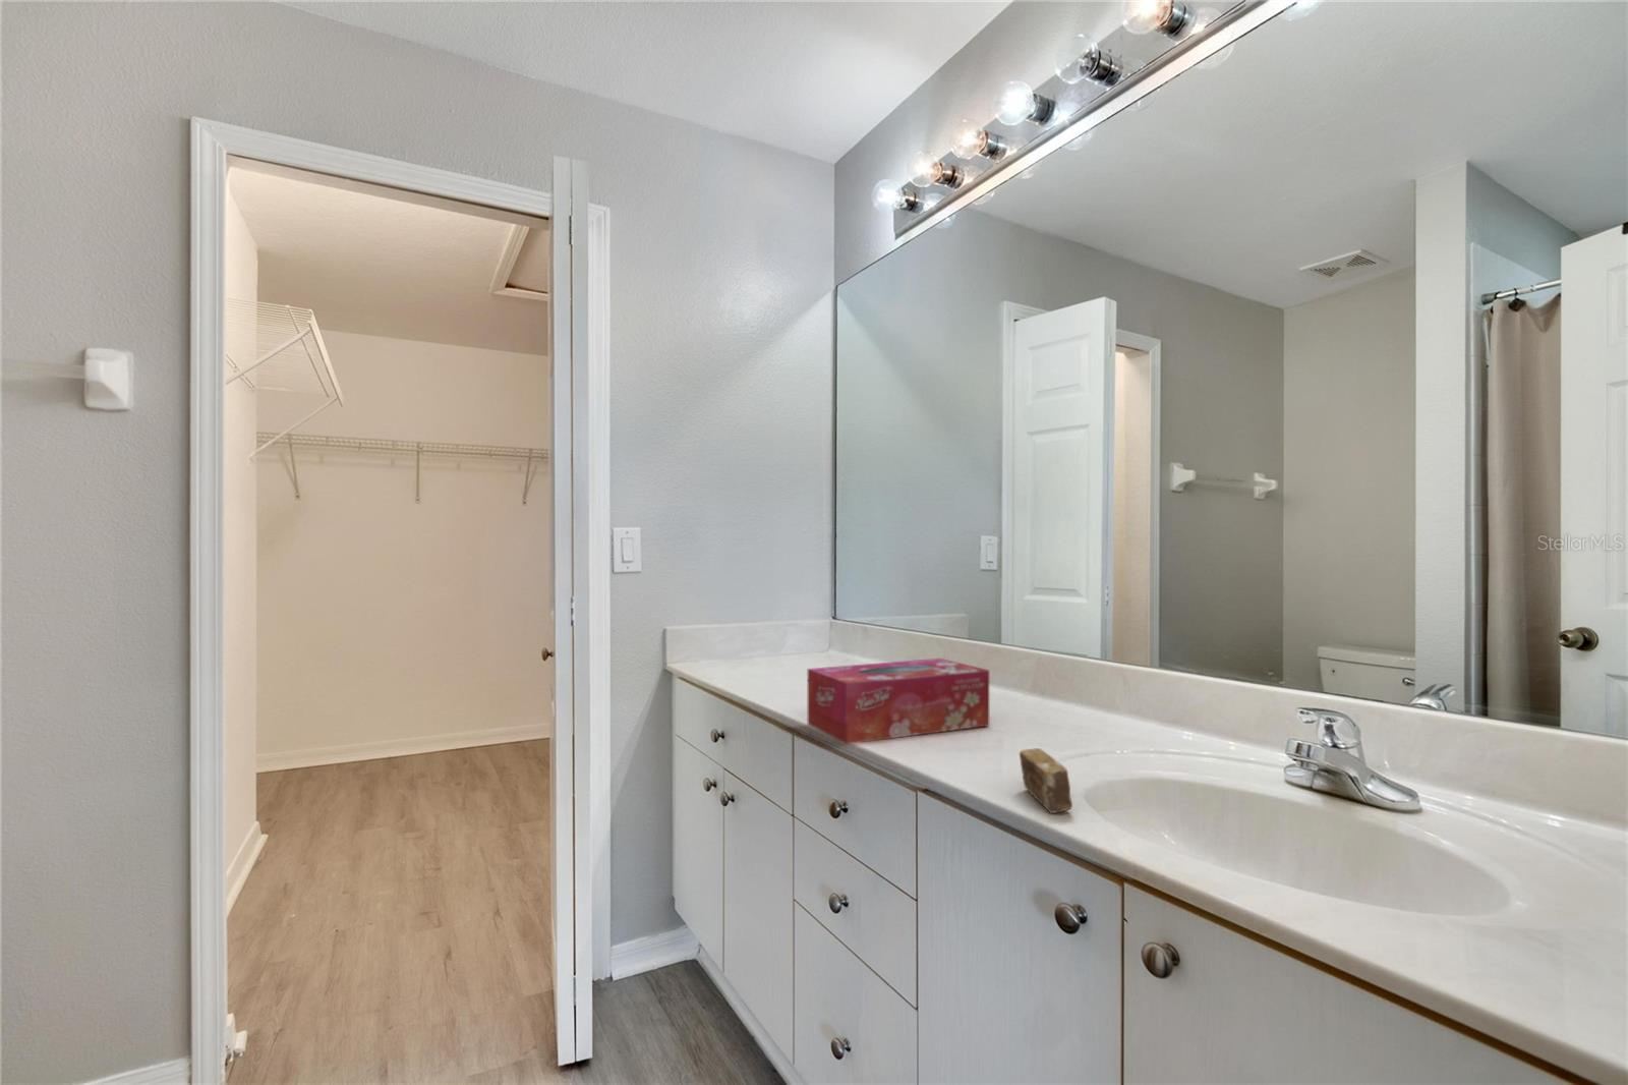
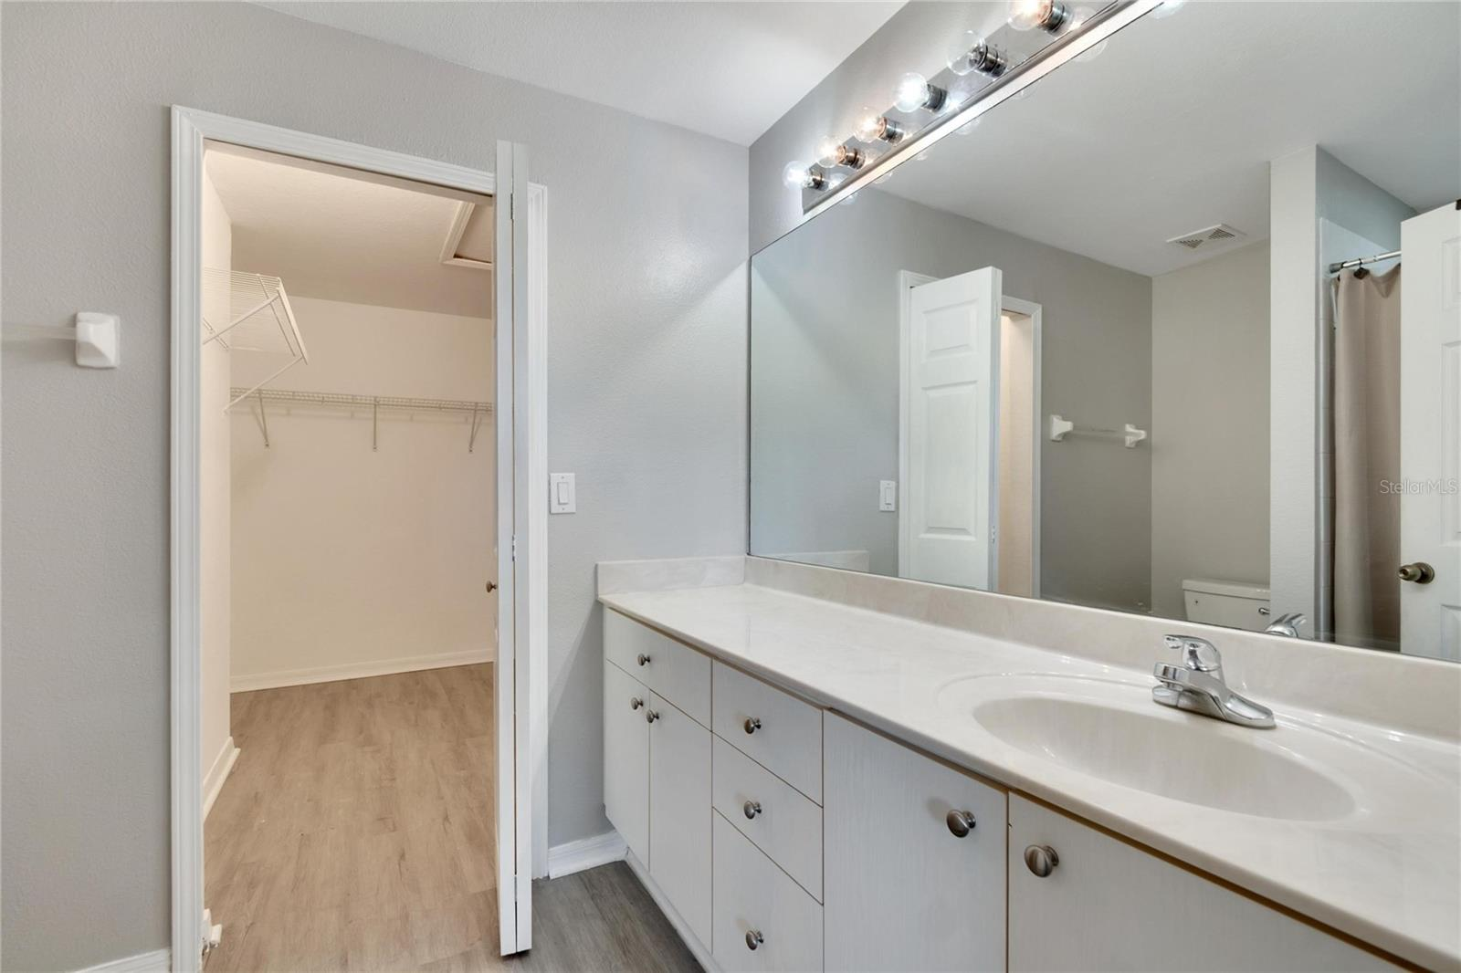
- tissue box [807,658,990,745]
- soap bar [1018,747,1074,814]
